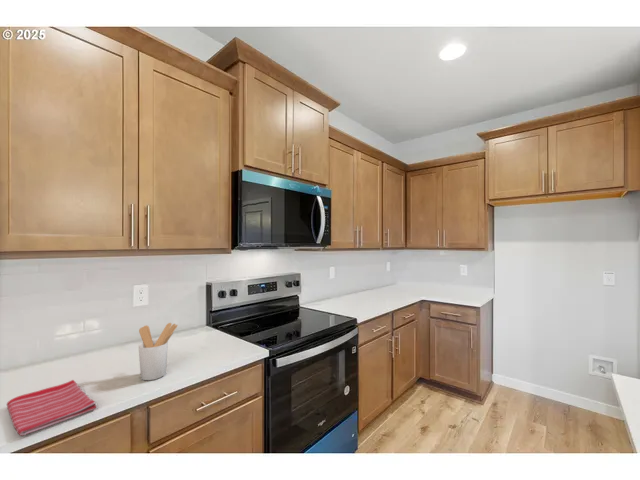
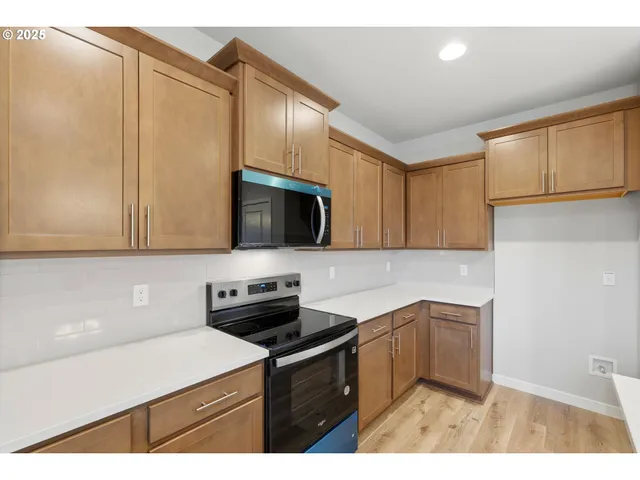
- dish towel [6,379,97,437]
- utensil holder [138,322,179,381]
